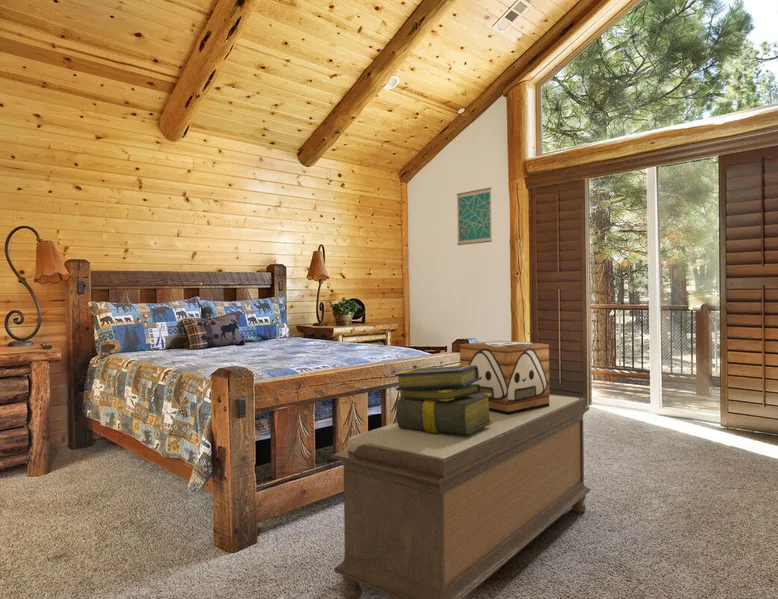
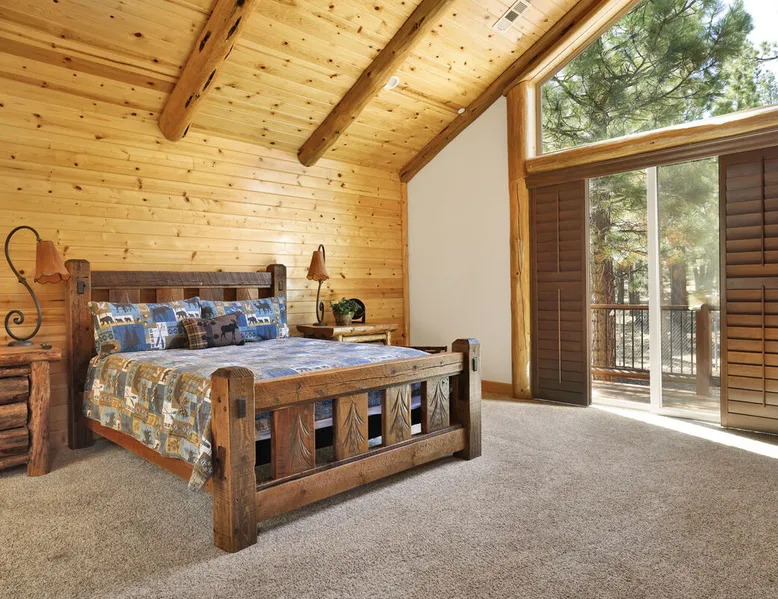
- decorative box [459,340,550,415]
- stack of books [394,365,494,434]
- bench [331,393,591,599]
- wall art [456,186,493,246]
